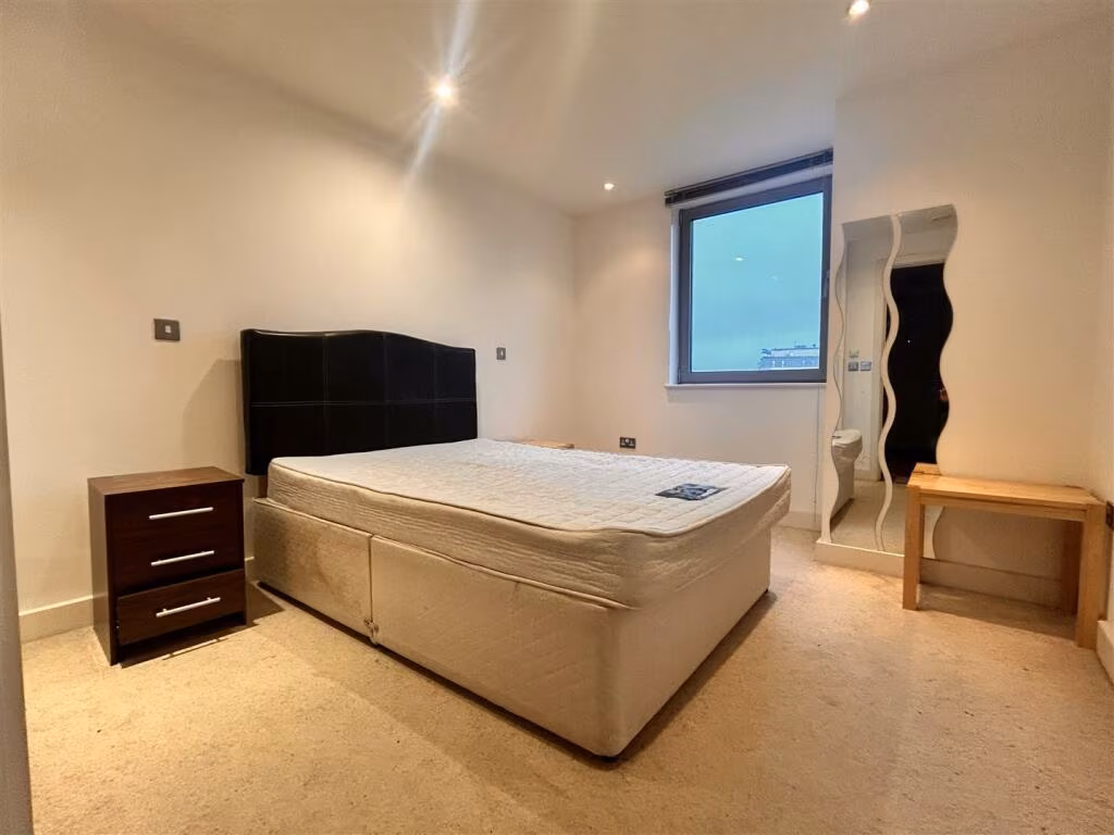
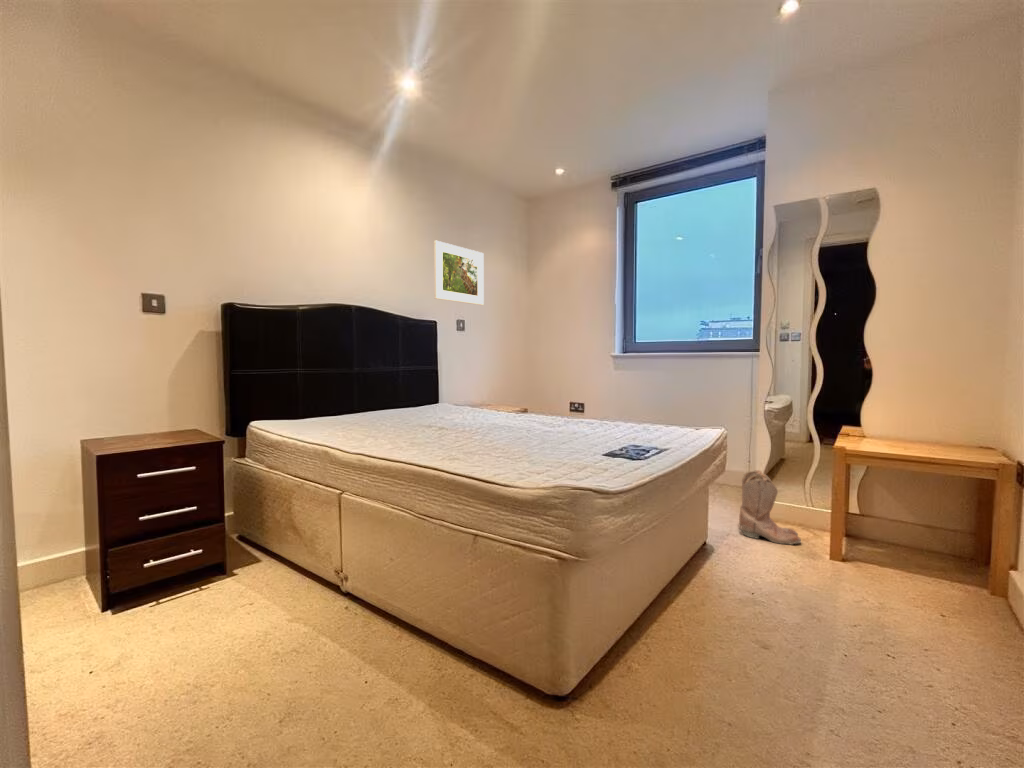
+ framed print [433,240,485,306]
+ boots [738,469,803,546]
